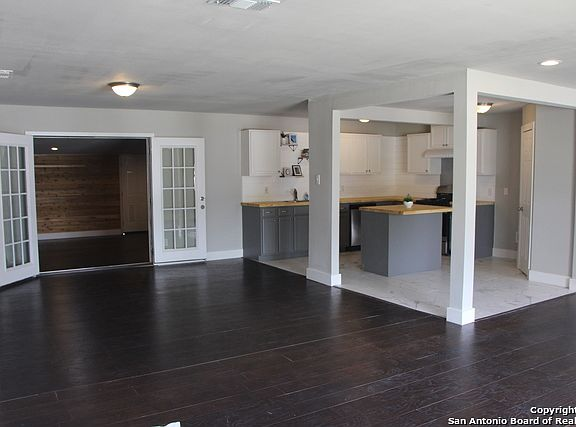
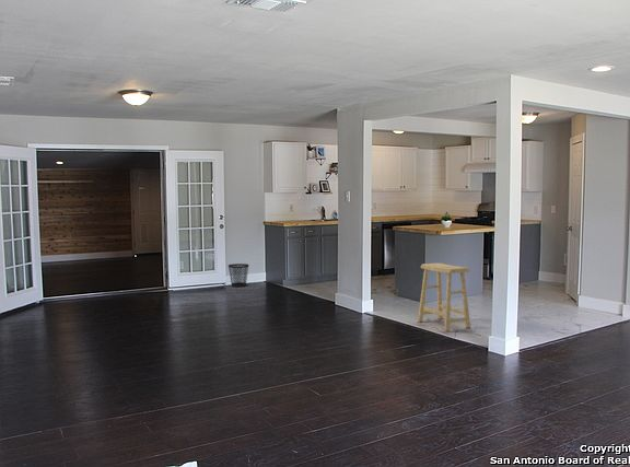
+ stool [417,262,471,331]
+ wastebasket [228,262,249,288]
